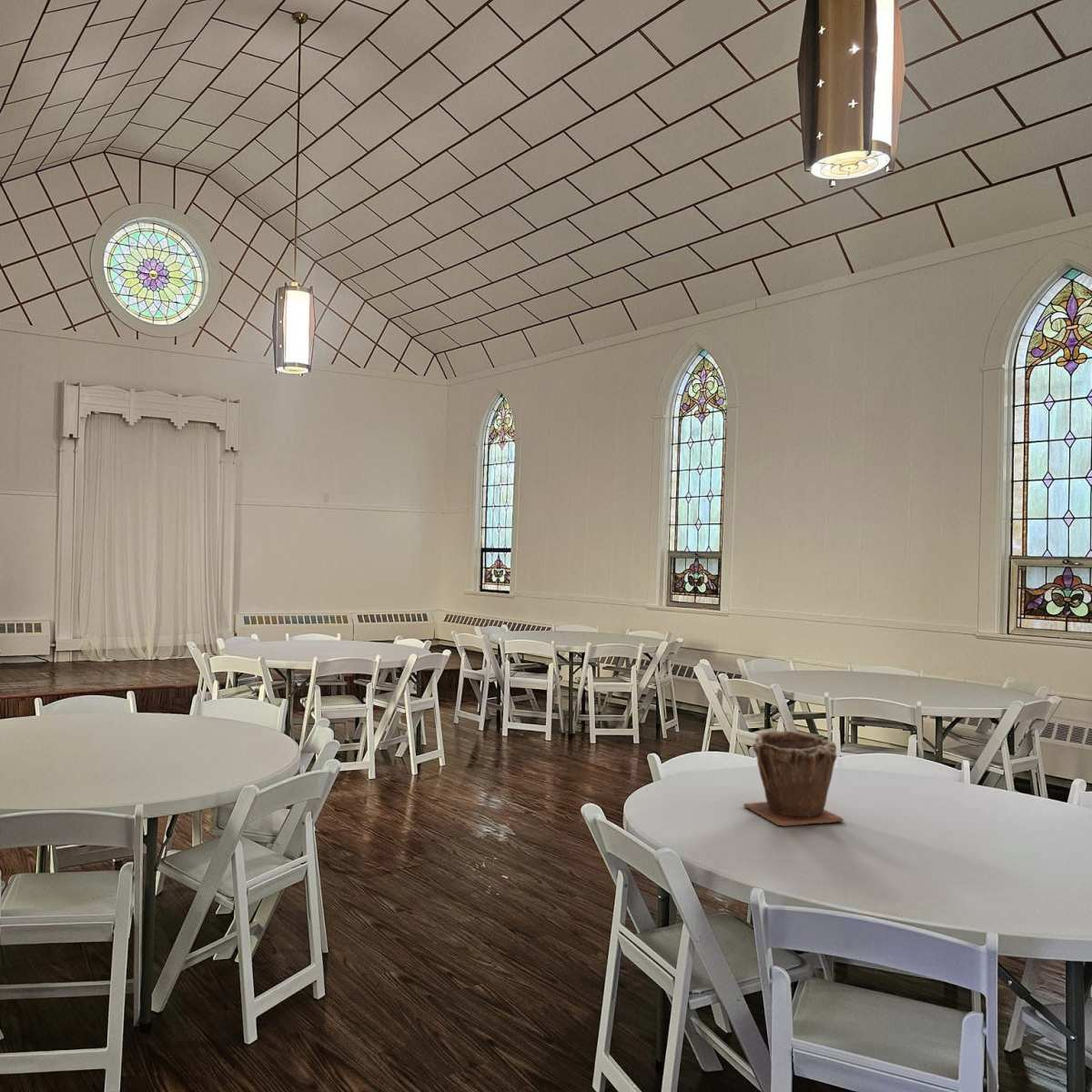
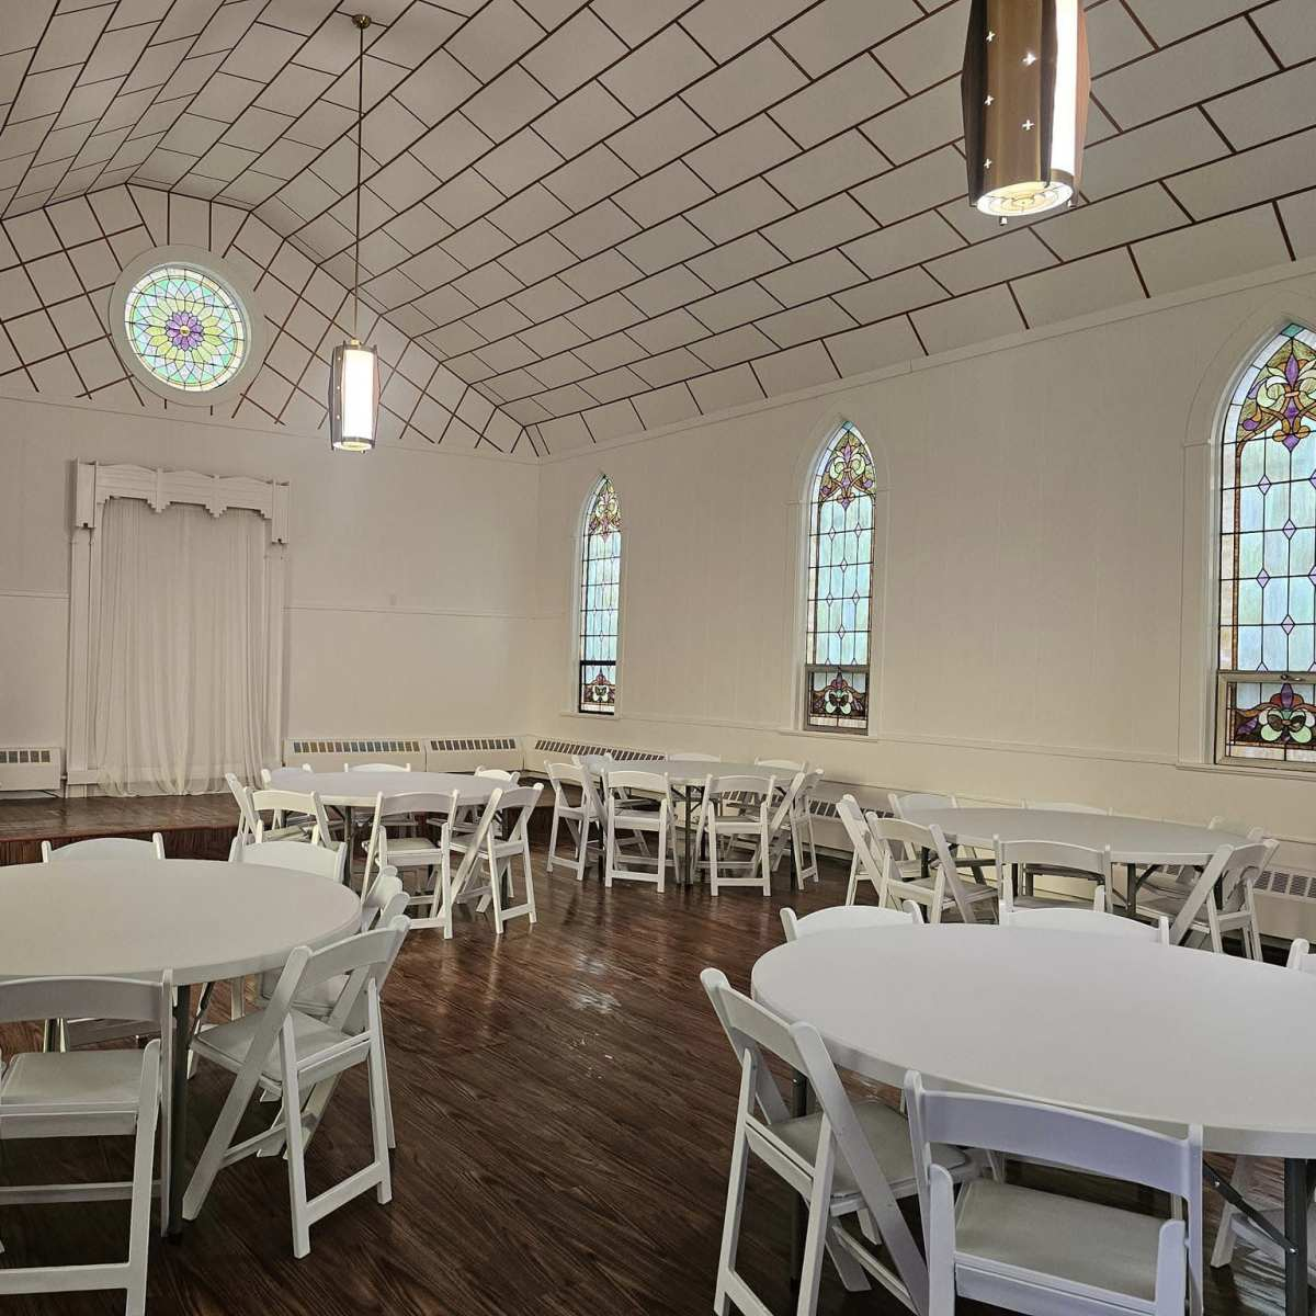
- plant pot [742,728,845,827]
